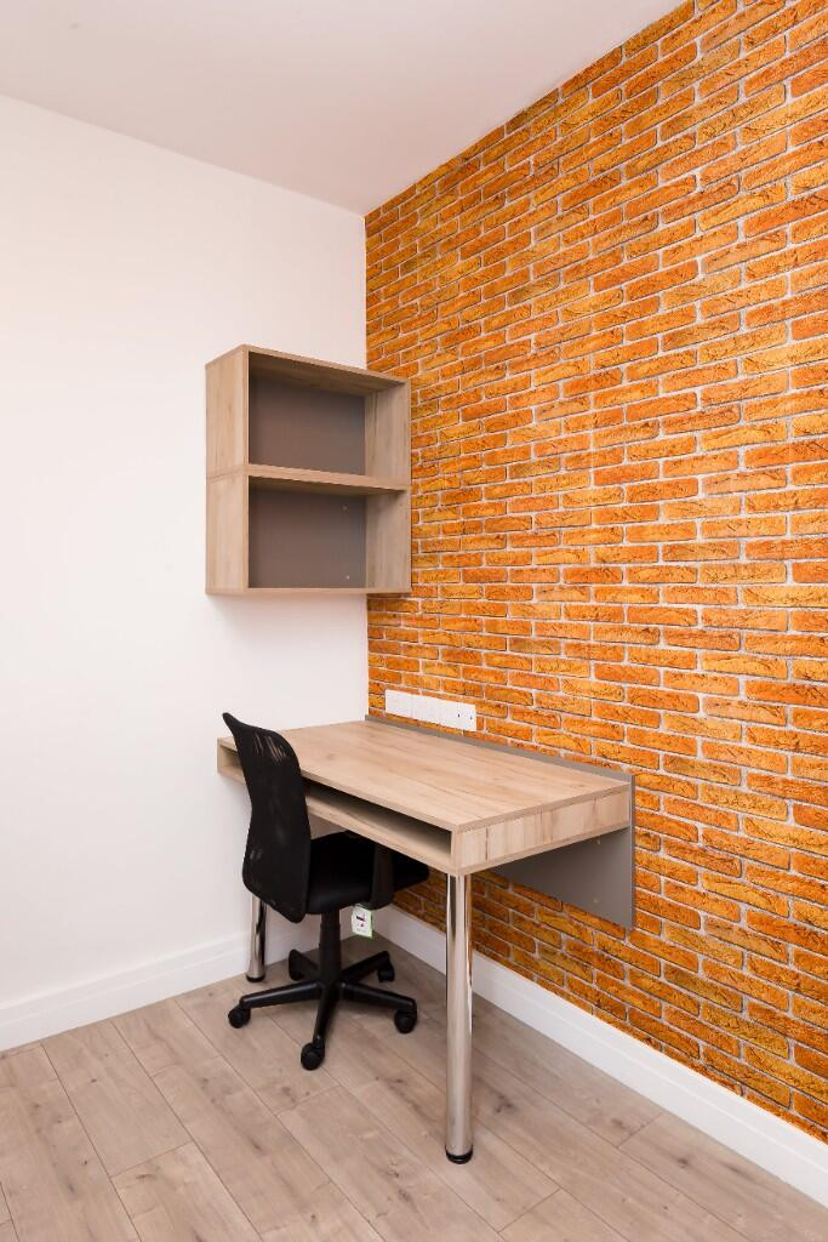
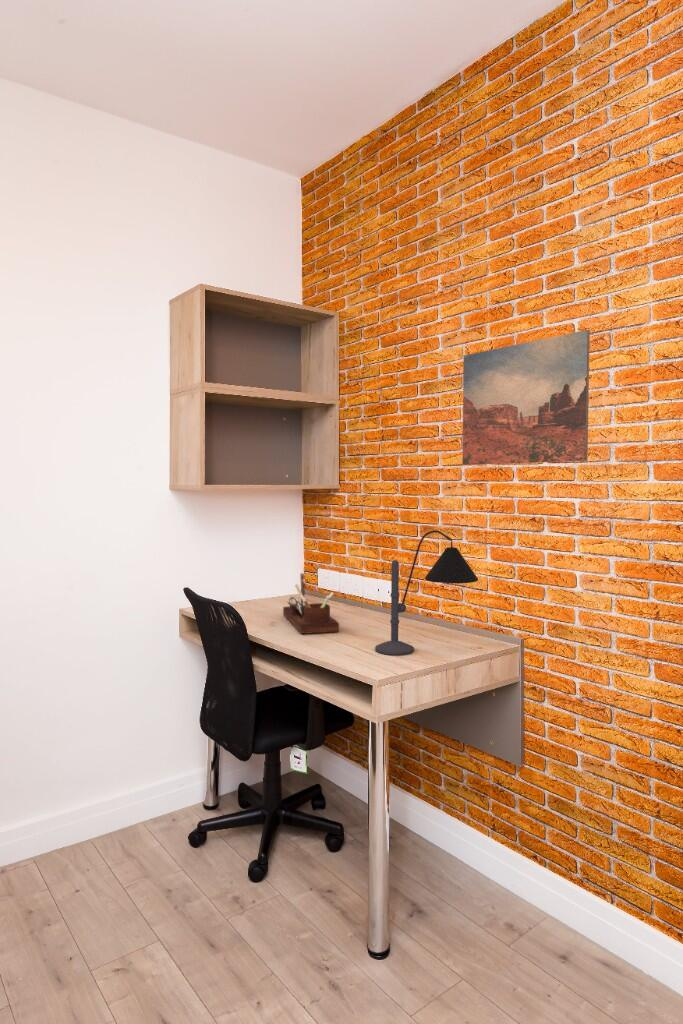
+ desk organizer [282,572,340,635]
+ desk lamp [374,530,479,656]
+ wall art [461,329,591,466]
